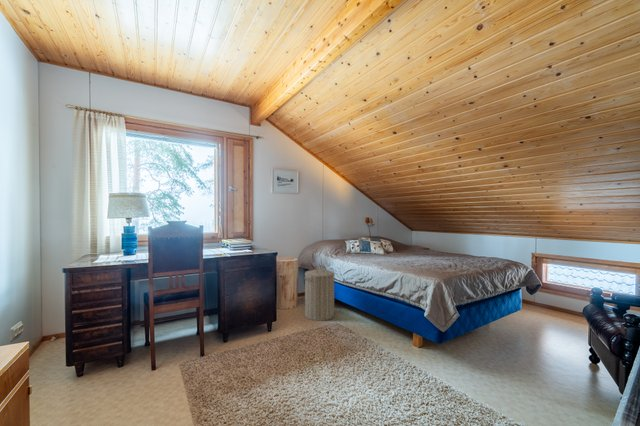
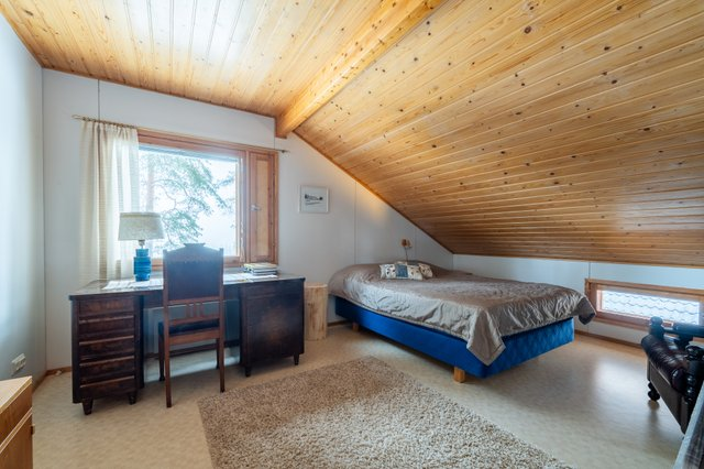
- laundry hamper [303,265,336,322]
